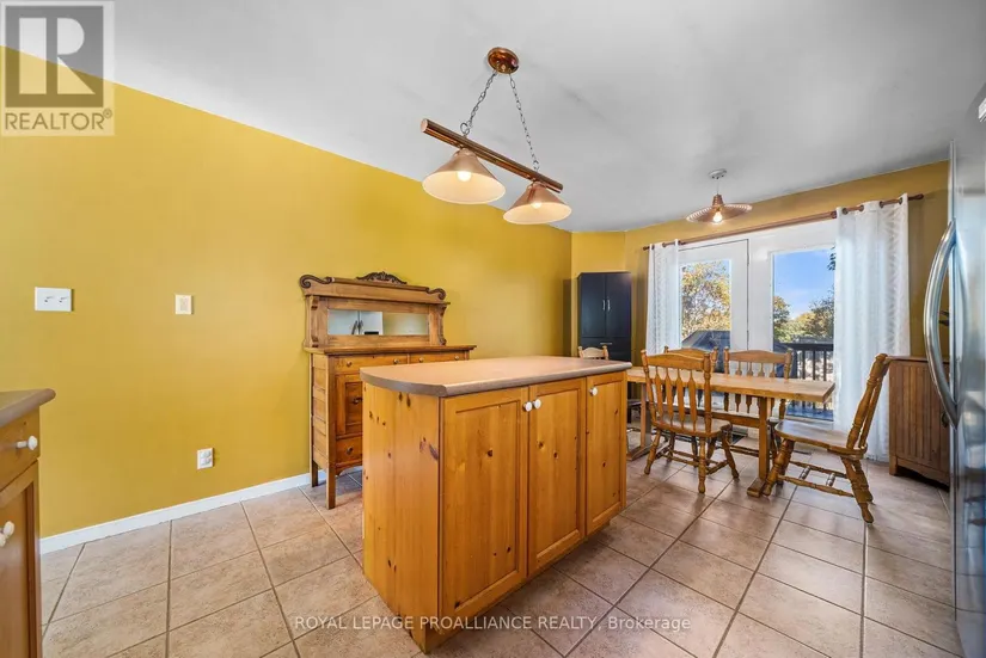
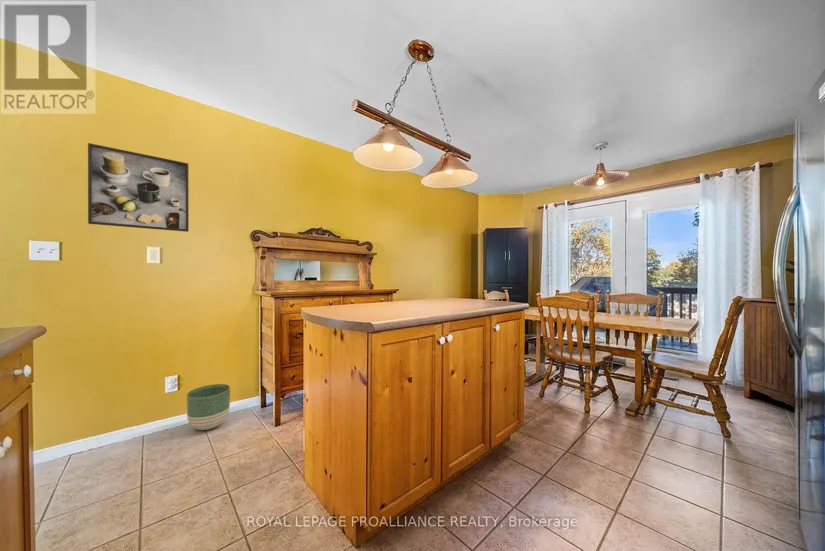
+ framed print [87,142,190,233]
+ planter [186,383,231,431]
